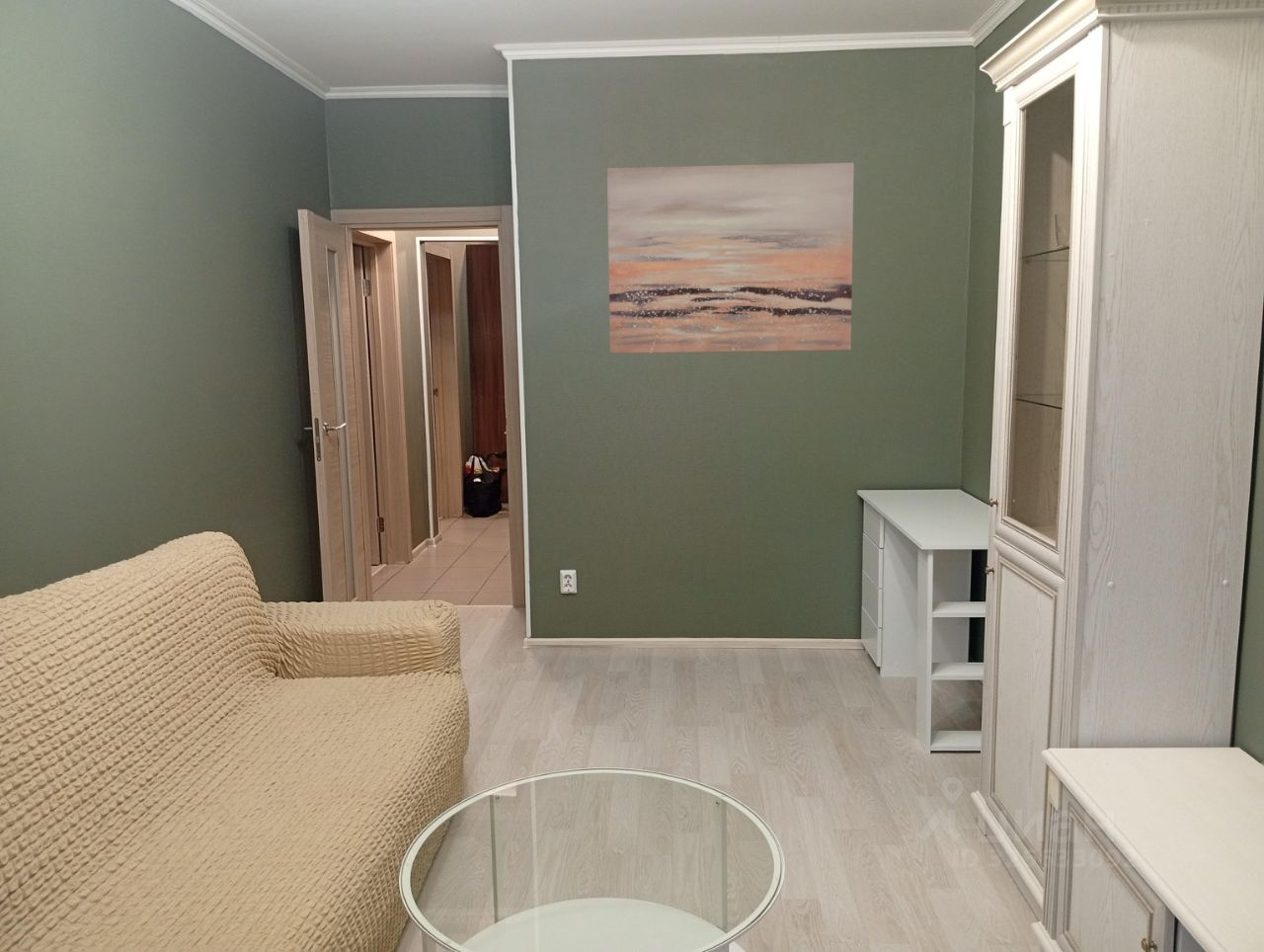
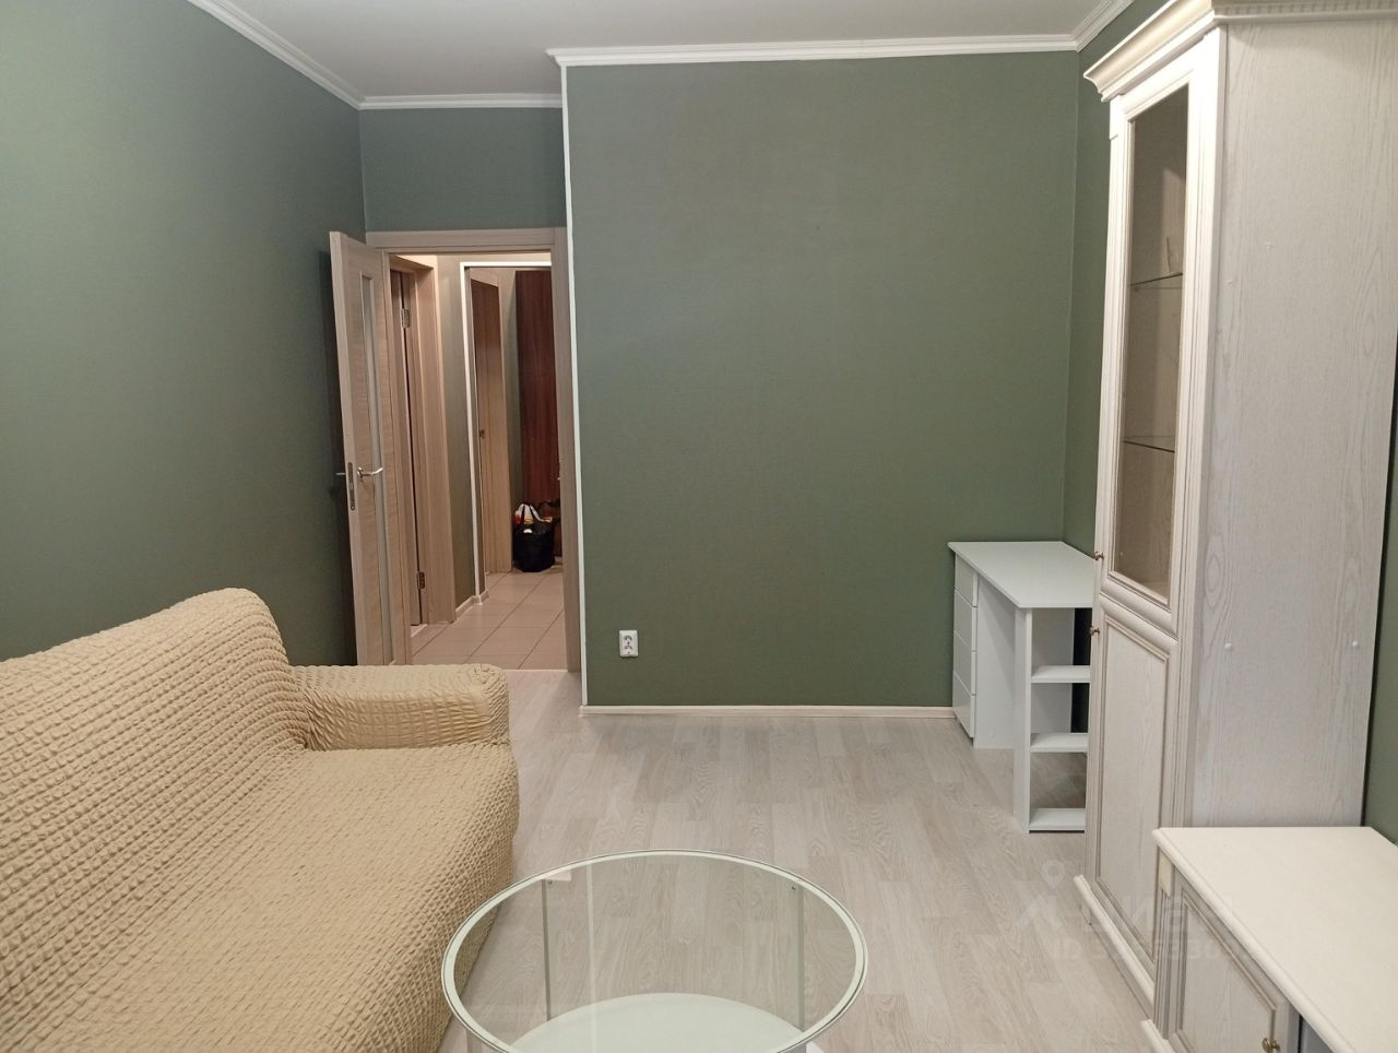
- wall art [606,162,855,355]
